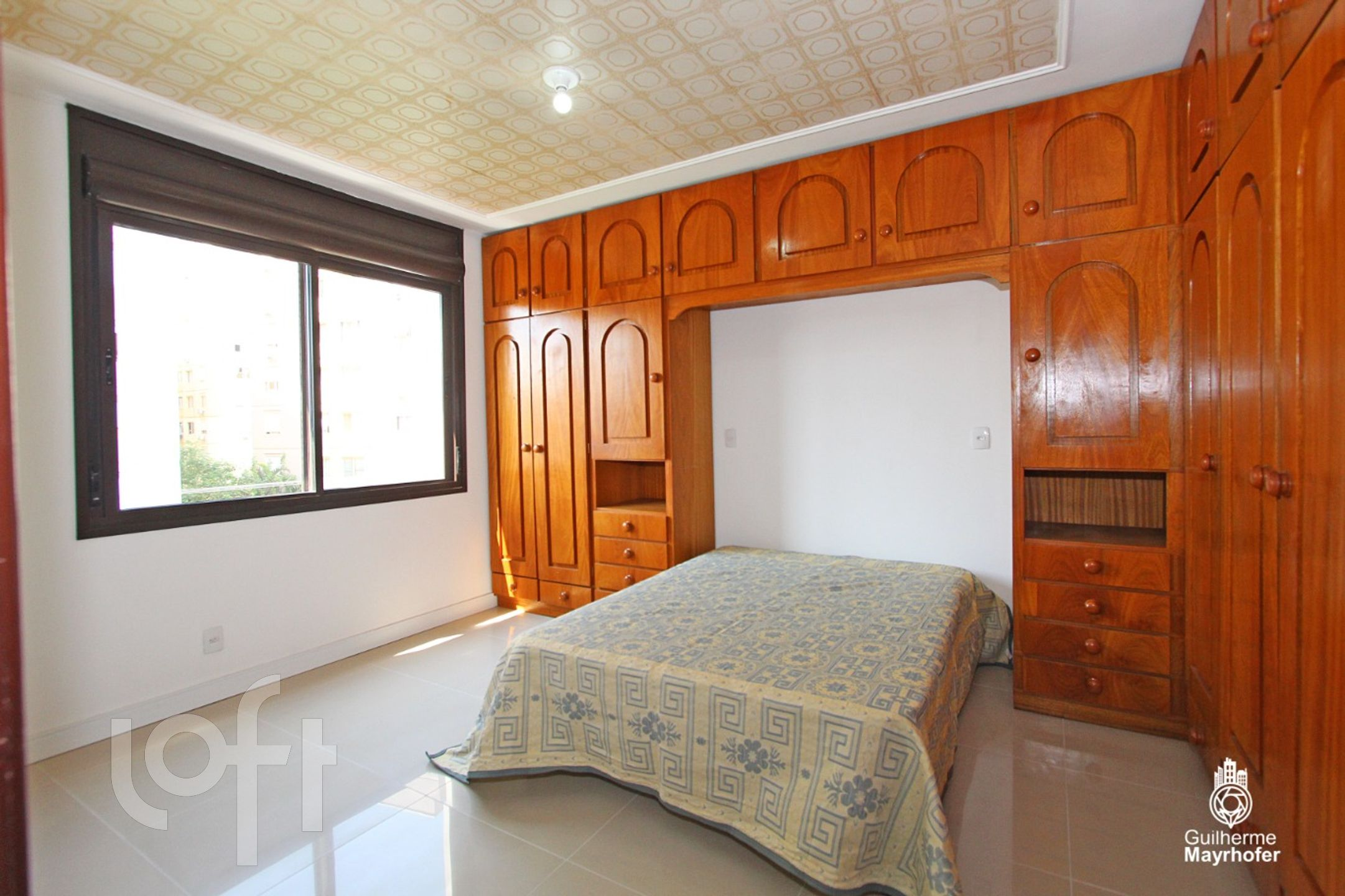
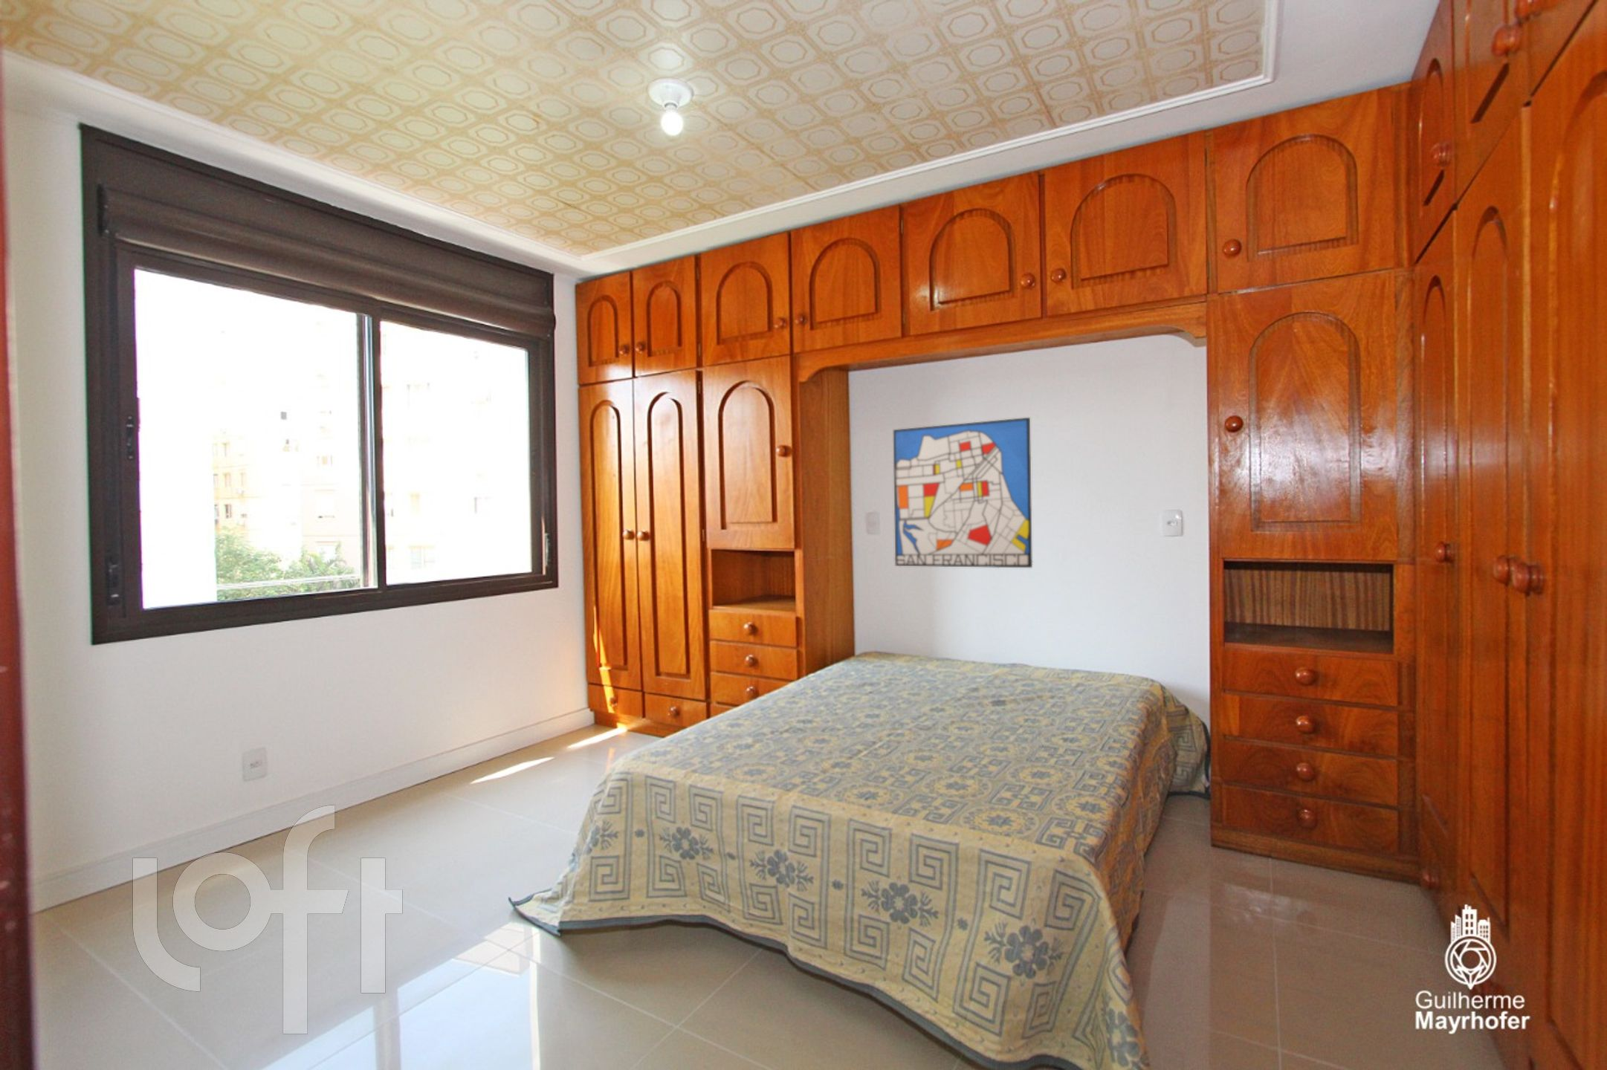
+ wall art [893,417,1033,568]
